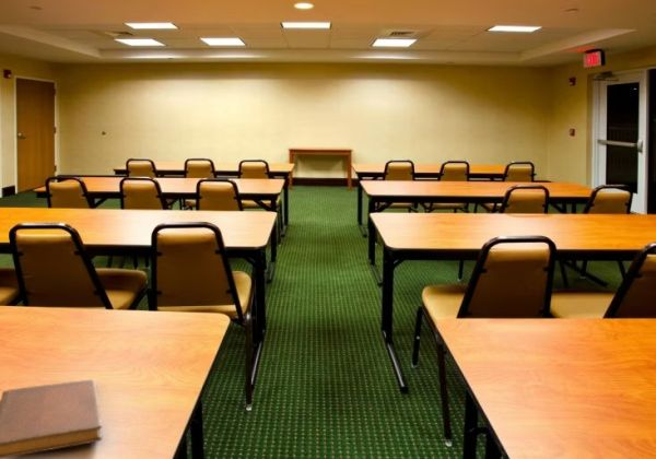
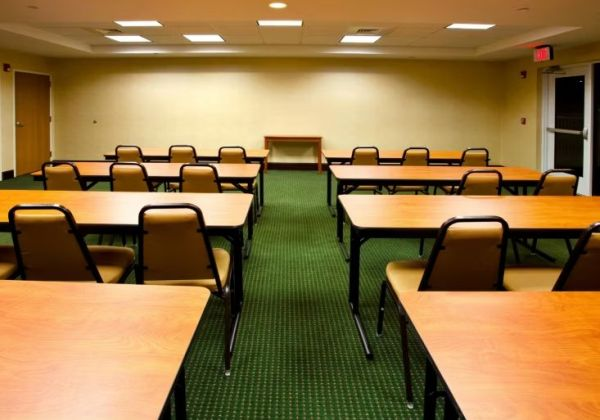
- notebook [0,379,103,459]
